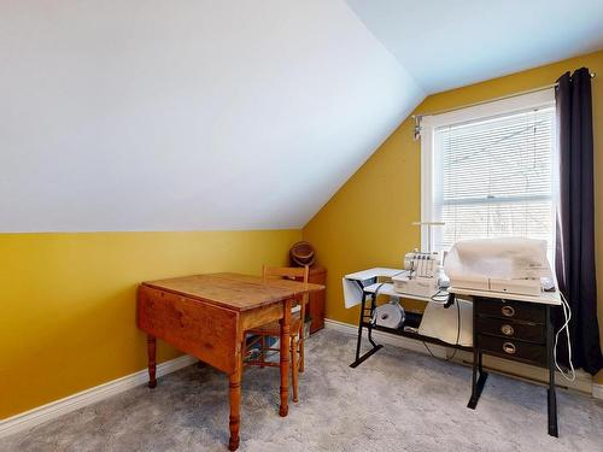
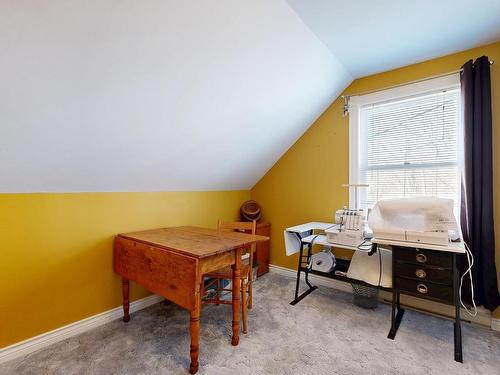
+ wastebasket [351,283,381,309]
